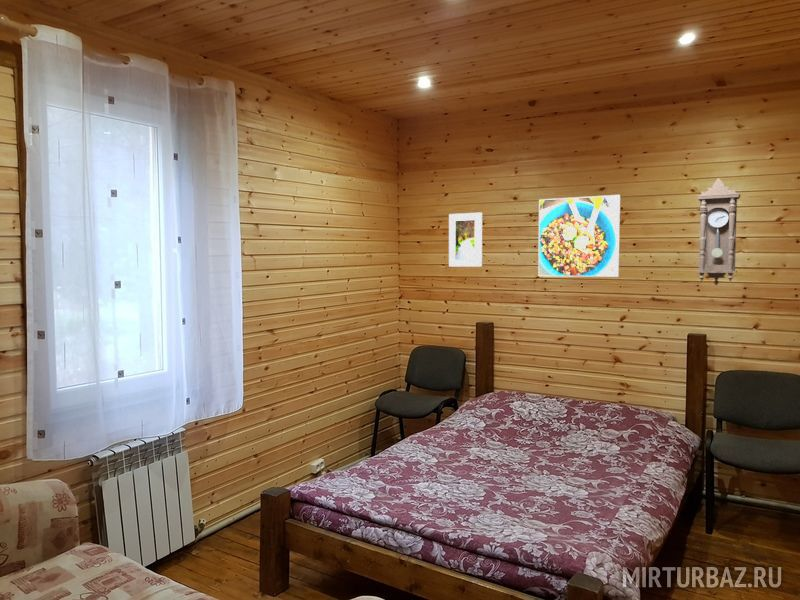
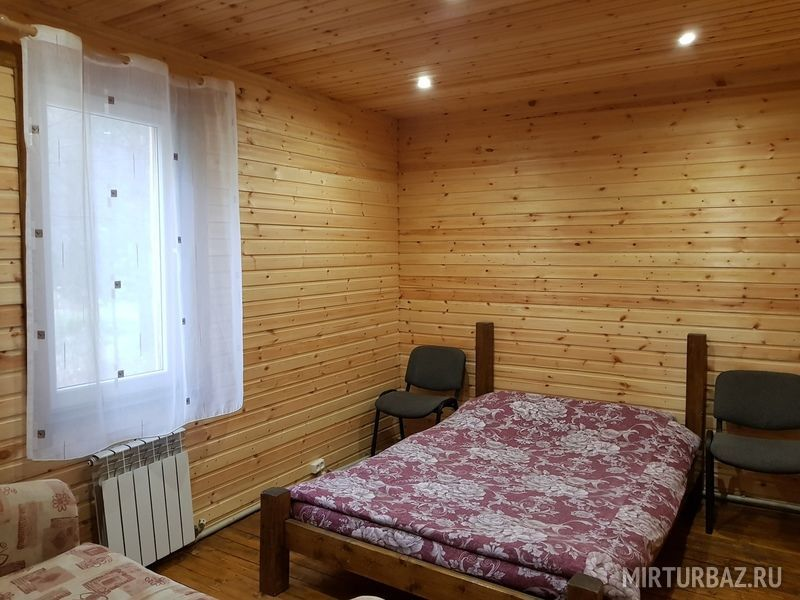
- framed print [448,211,483,268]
- pendulum clock [695,177,741,286]
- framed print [537,194,621,278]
